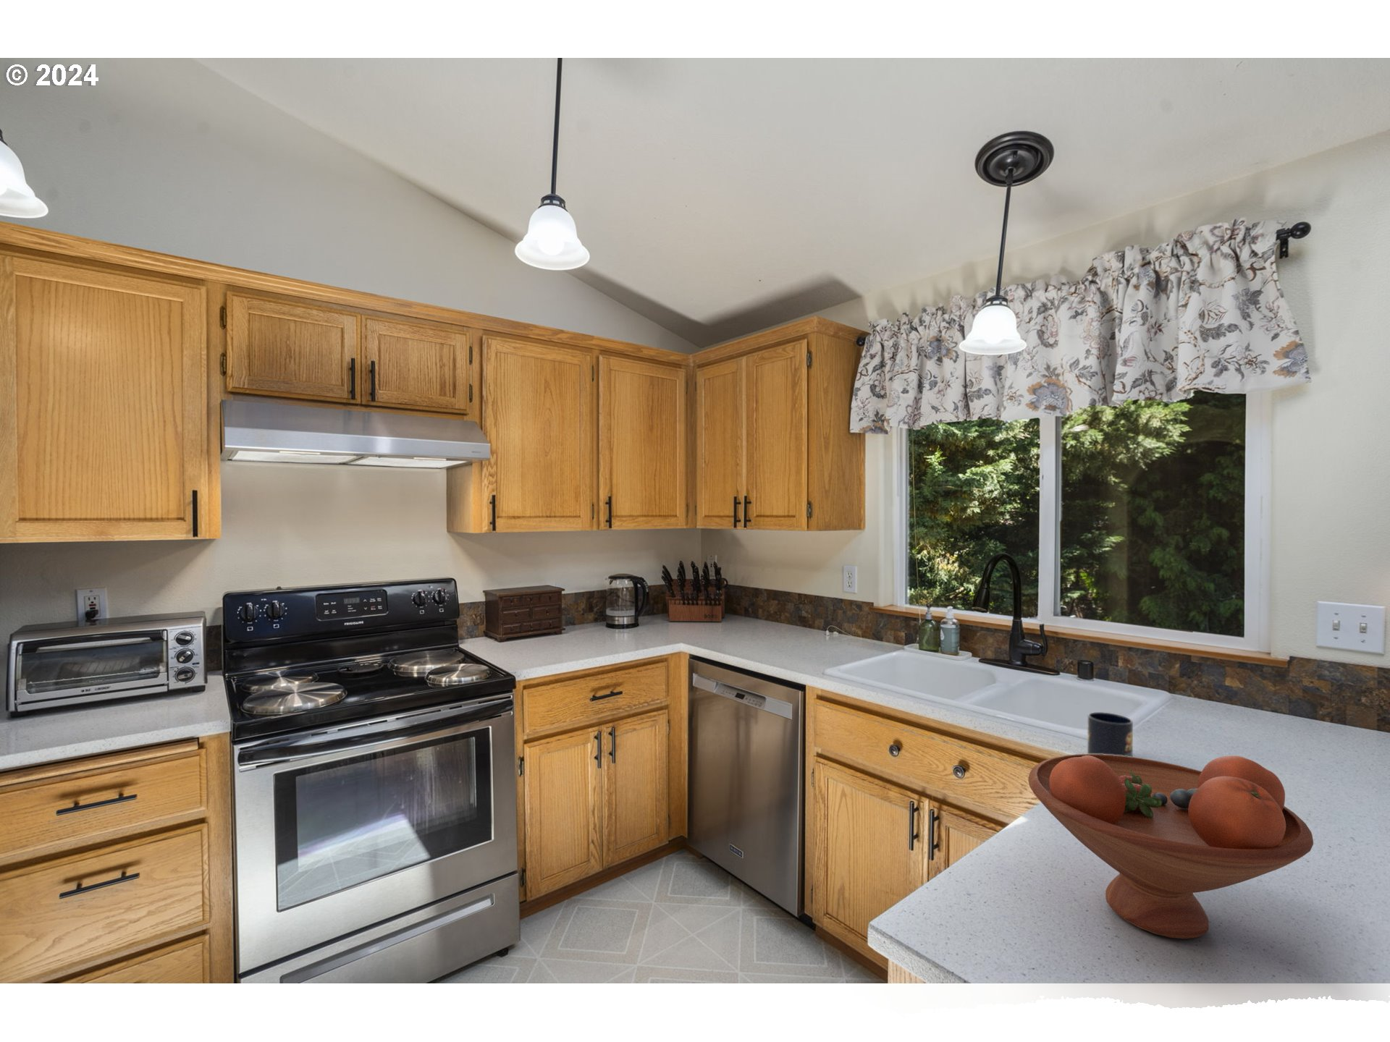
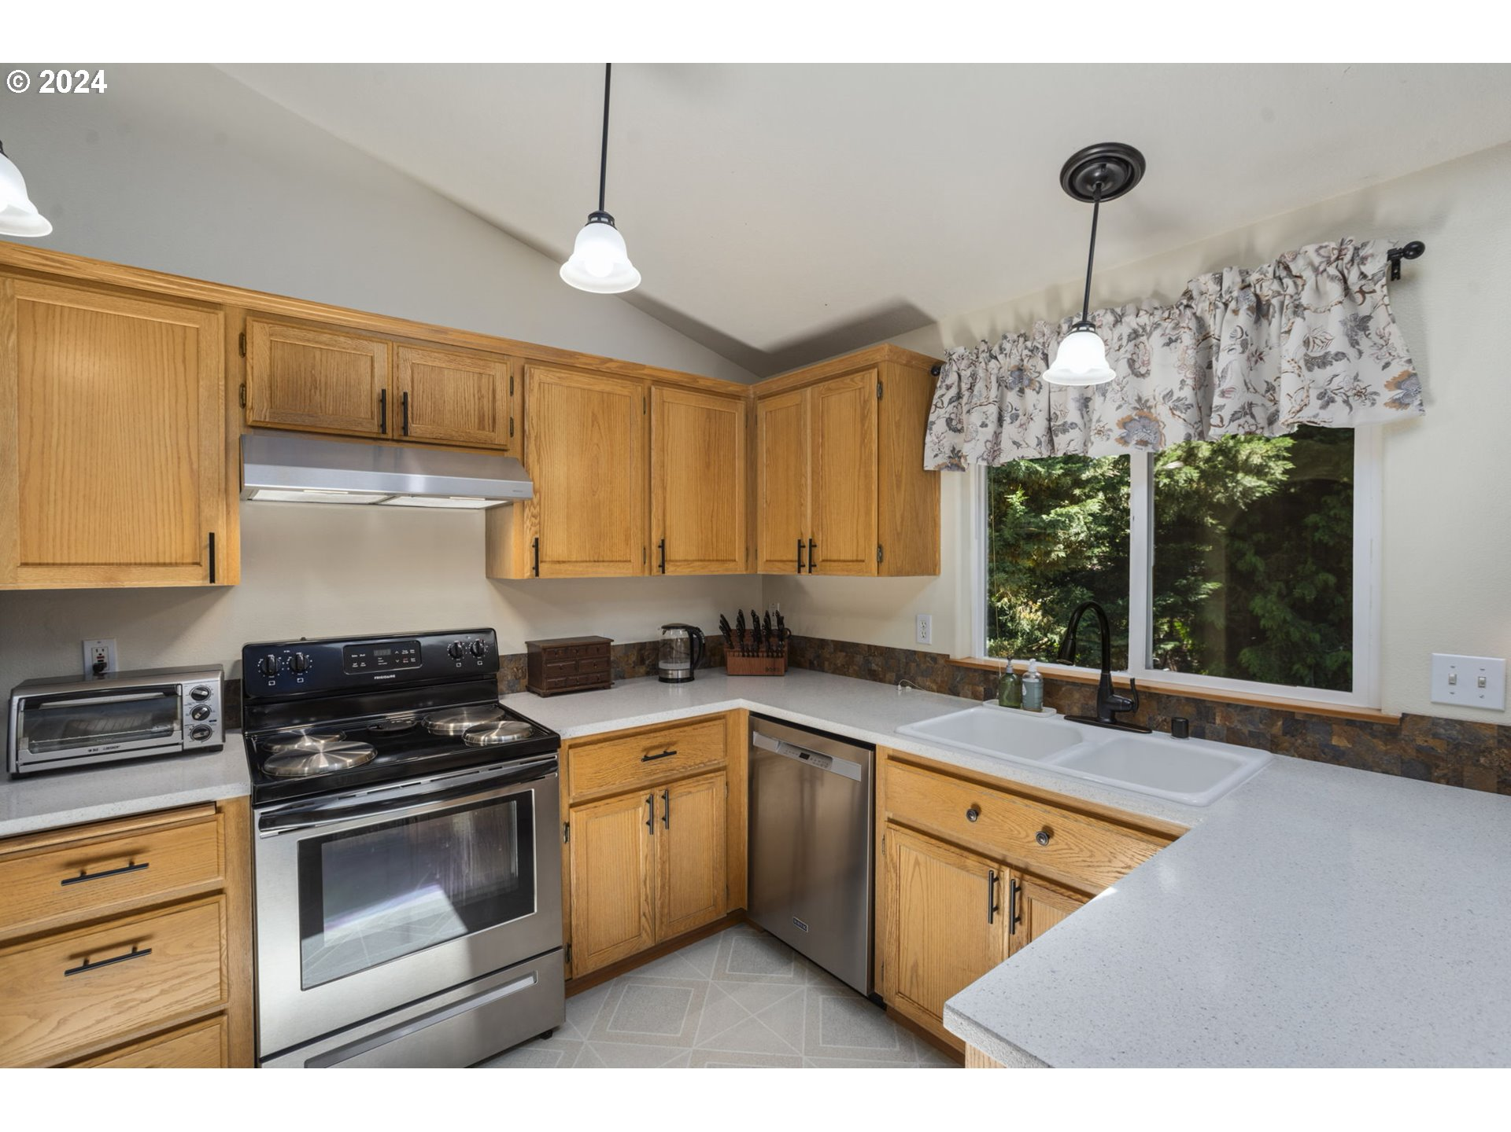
- mug [1087,711,1134,757]
- fruit bowl [1028,753,1314,940]
